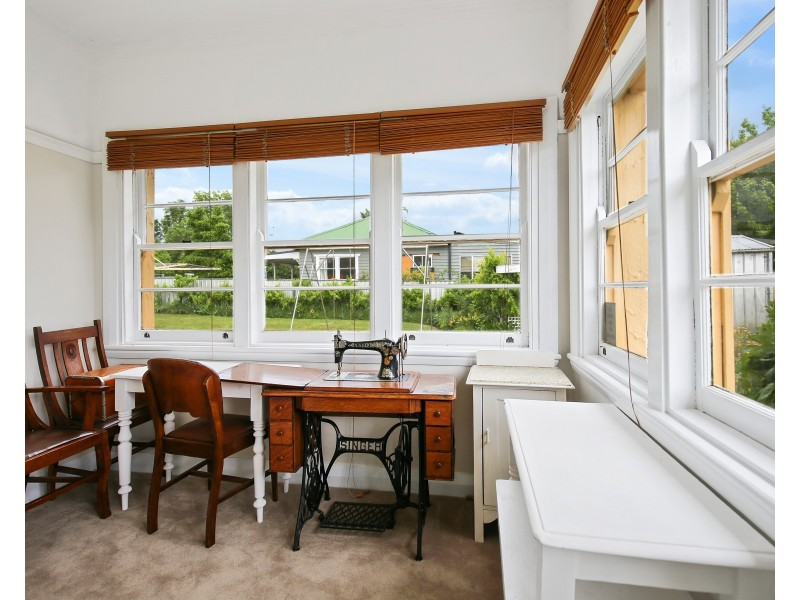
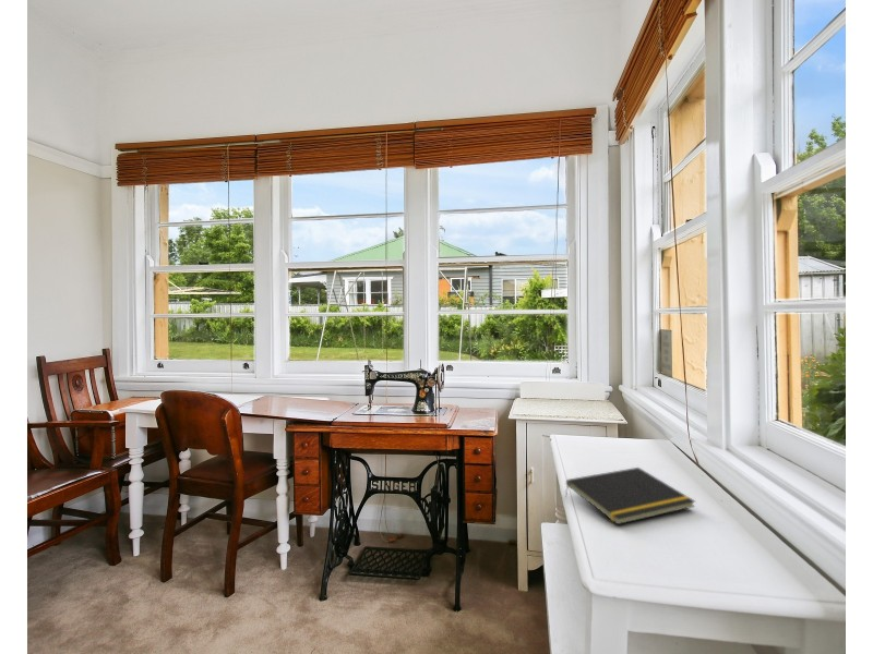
+ notepad [564,467,696,525]
